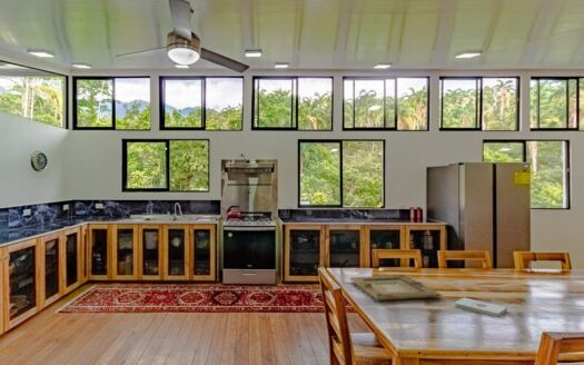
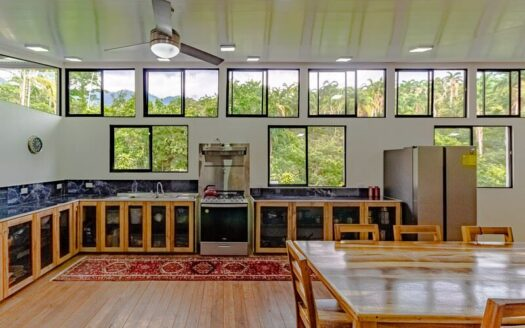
- notepad [454,297,508,318]
- picture frame [349,274,443,302]
